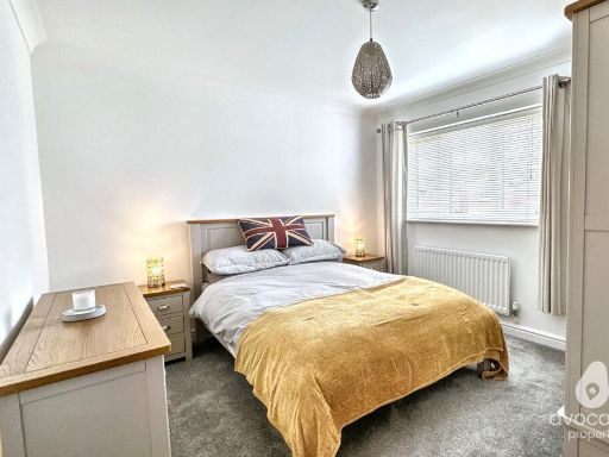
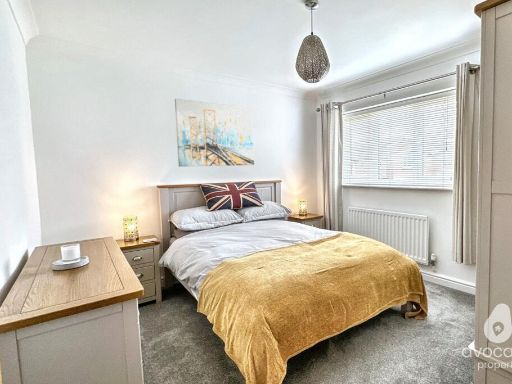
+ wall art [174,98,255,168]
